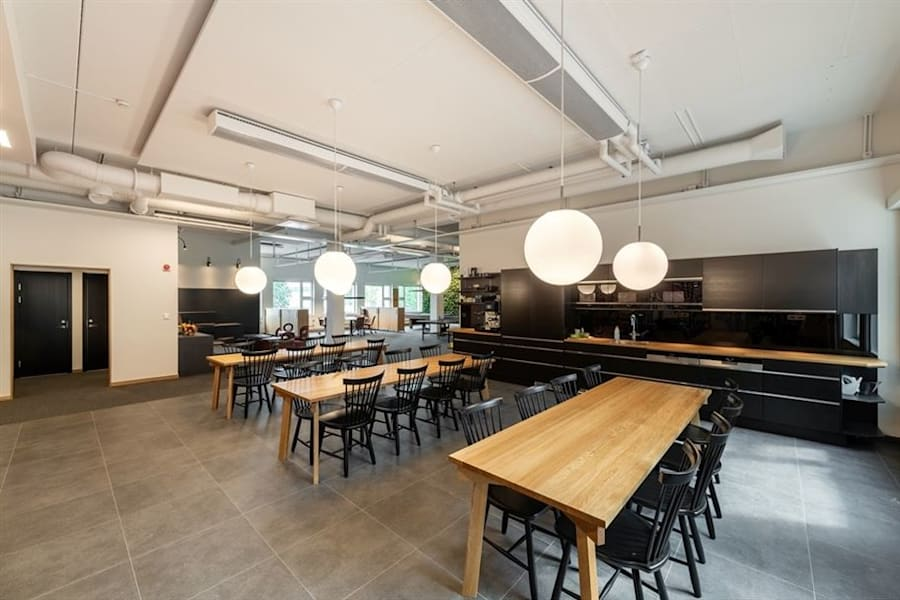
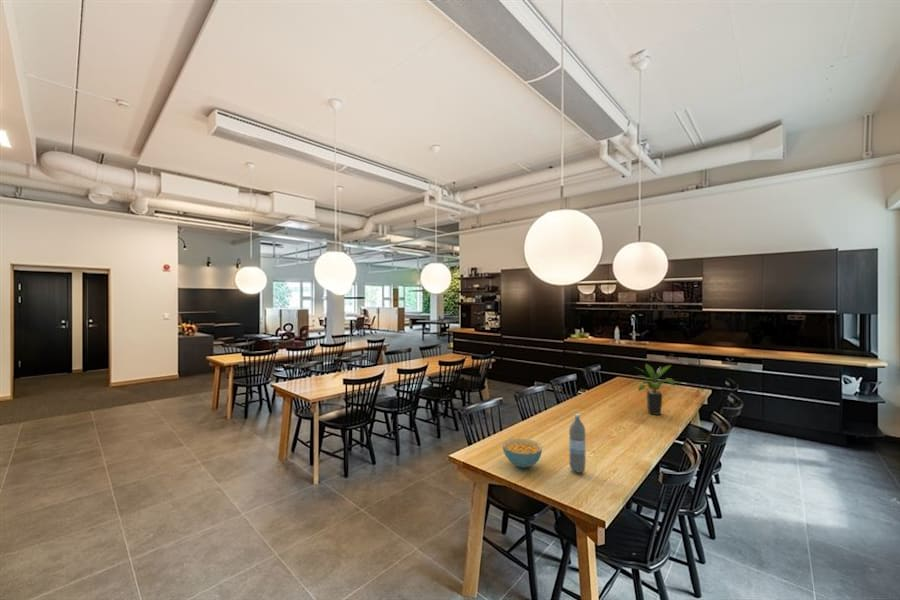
+ water bottle [568,413,587,474]
+ cereal bowl [502,437,543,469]
+ potted plant [629,363,679,416]
